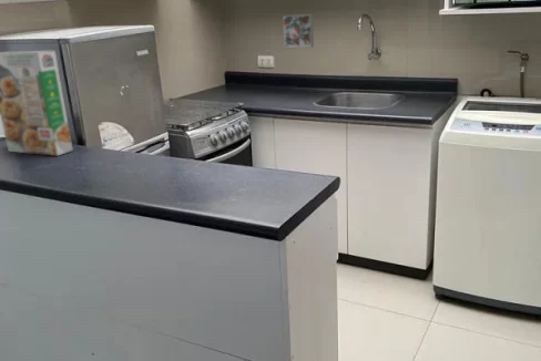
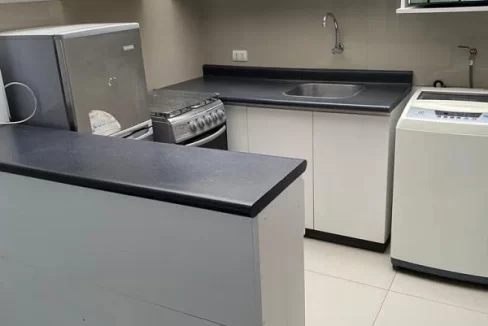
- decorative tile [282,13,315,49]
- cereal box [0,50,74,157]
